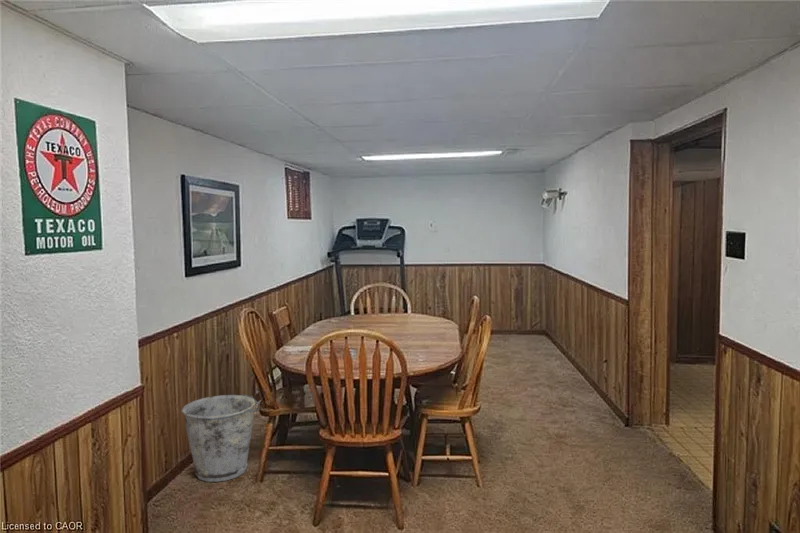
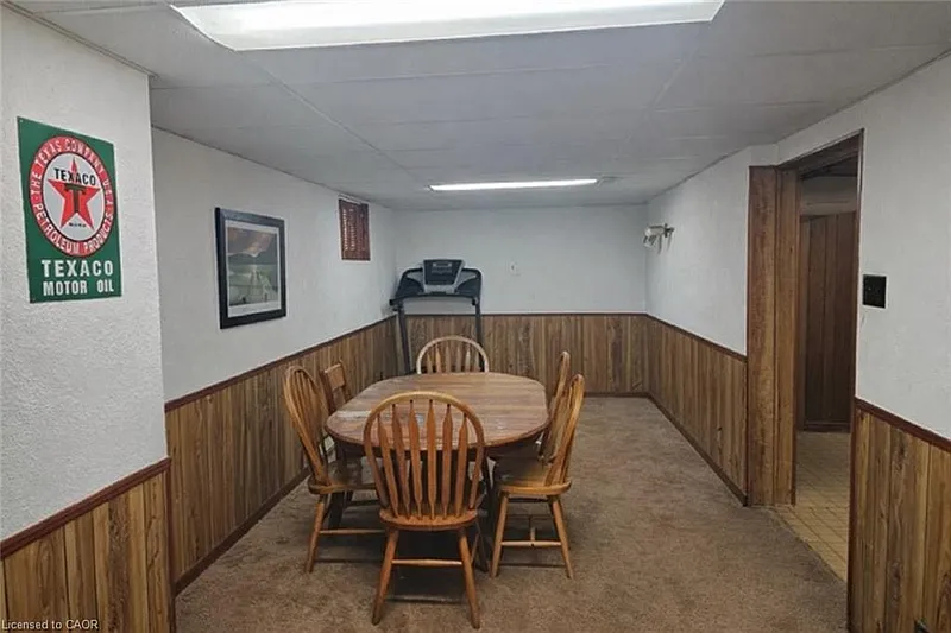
- bucket [181,394,261,483]
